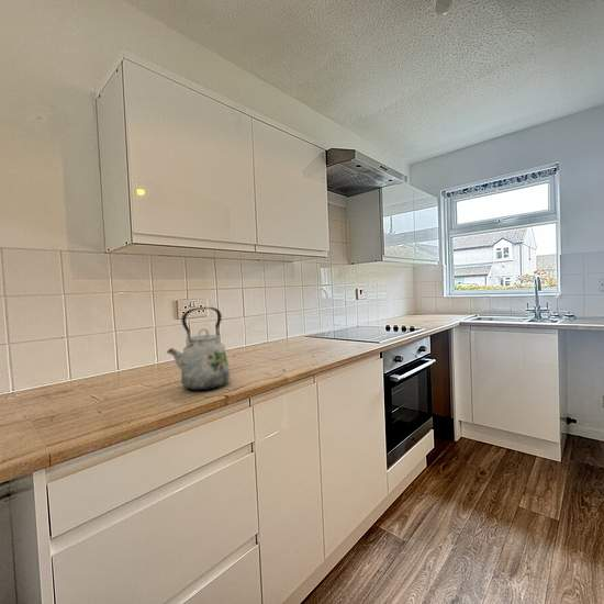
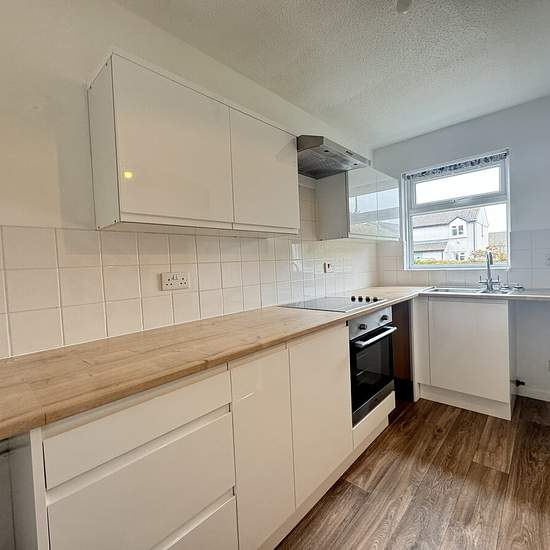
- kettle [166,306,231,391]
